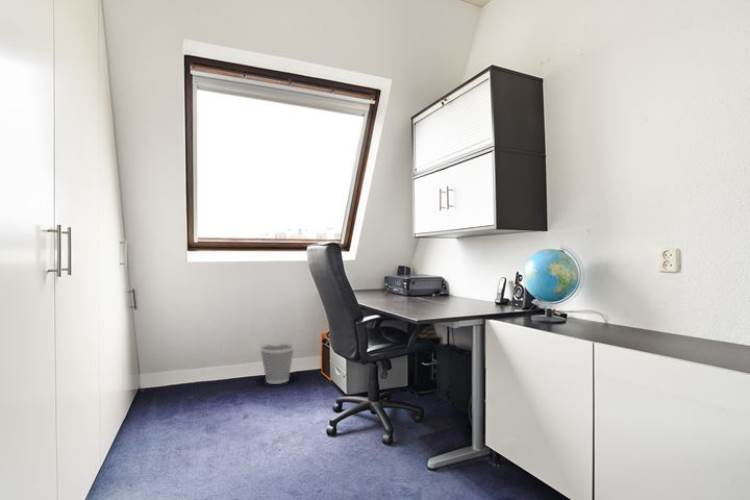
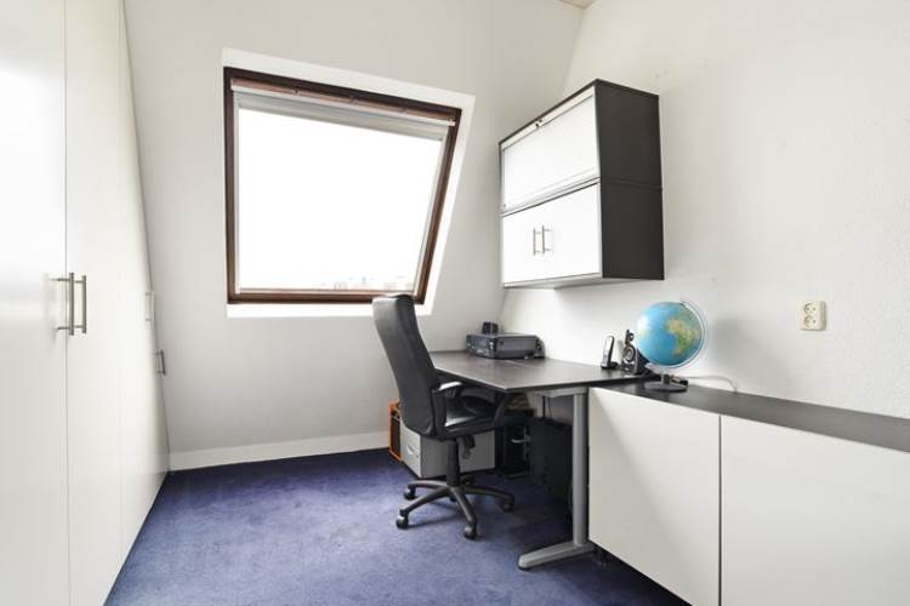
- wastebasket [259,342,296,385]
